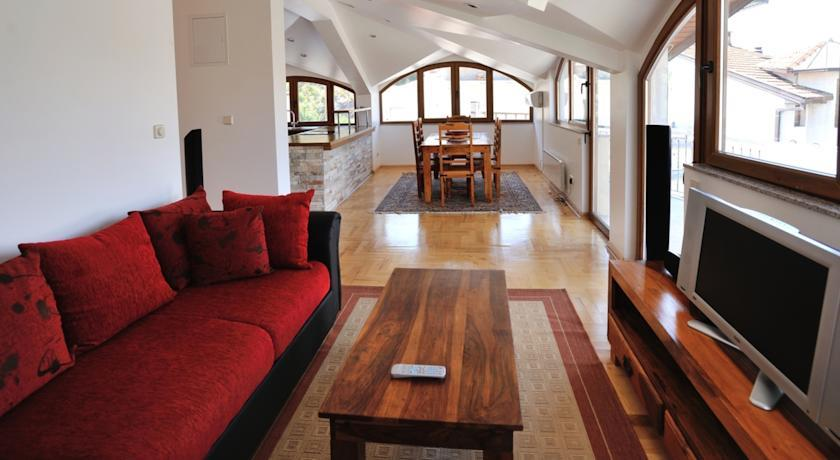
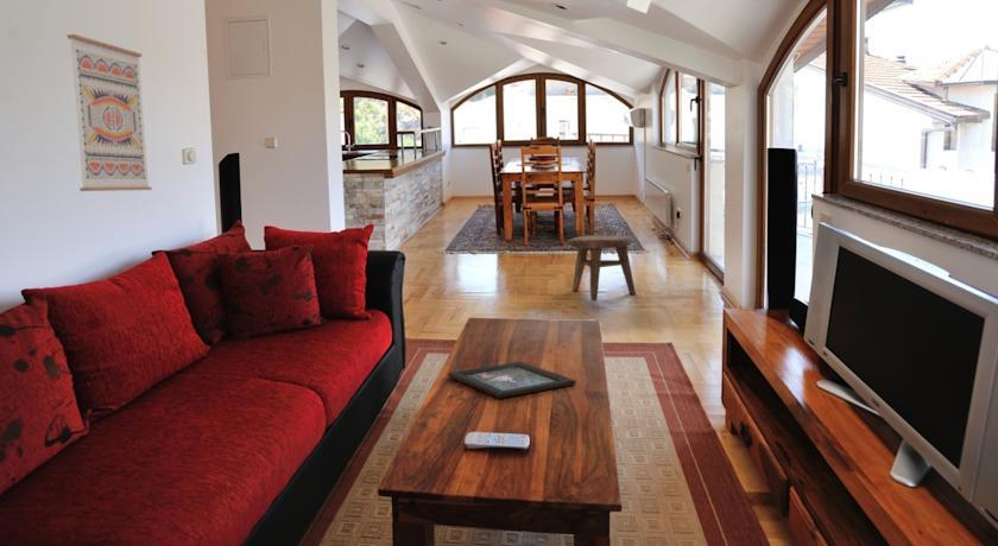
+ stool [568,235,637,303]
+ wall art [67,33,153,192]
+ decorative tray [447,361,577,399]
